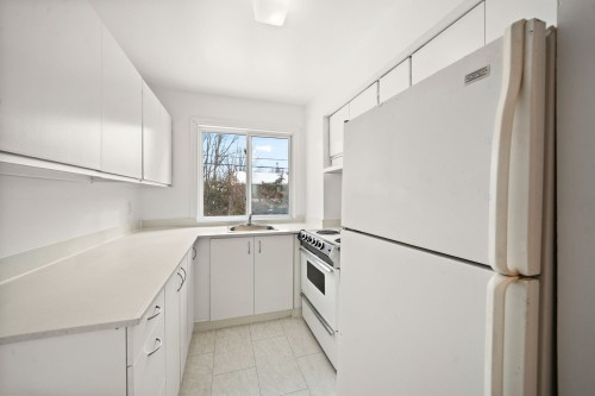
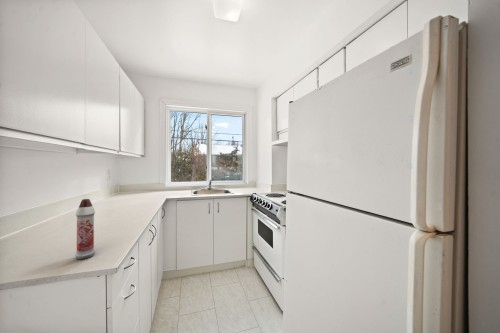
+ spray bottle [74,198,96,260]
